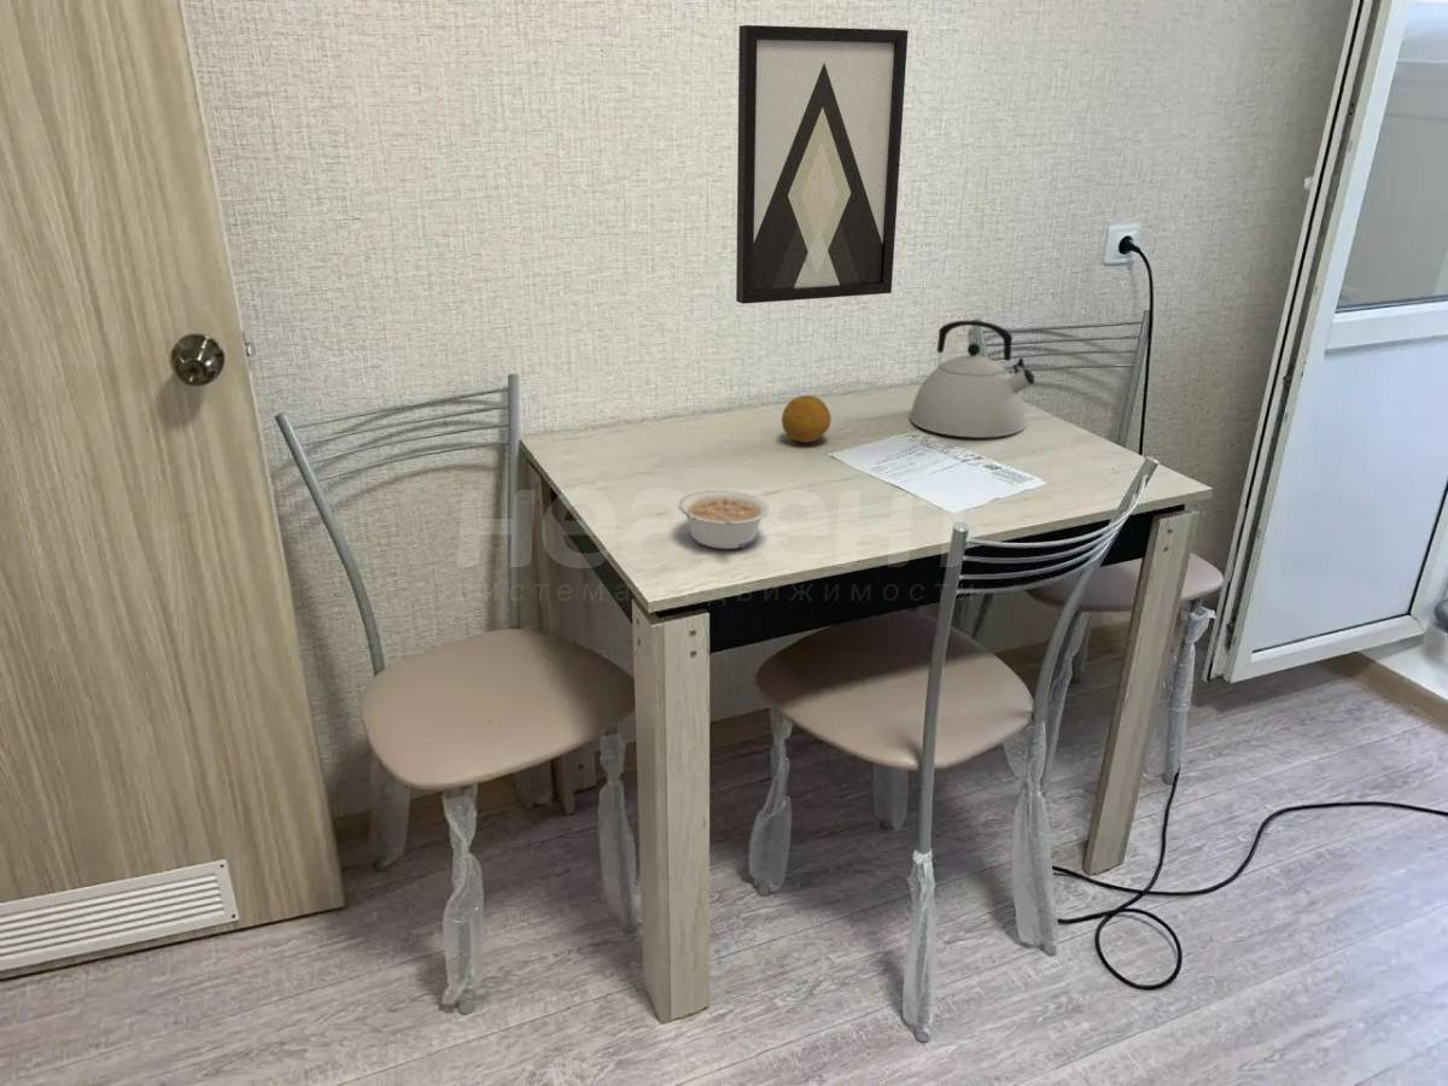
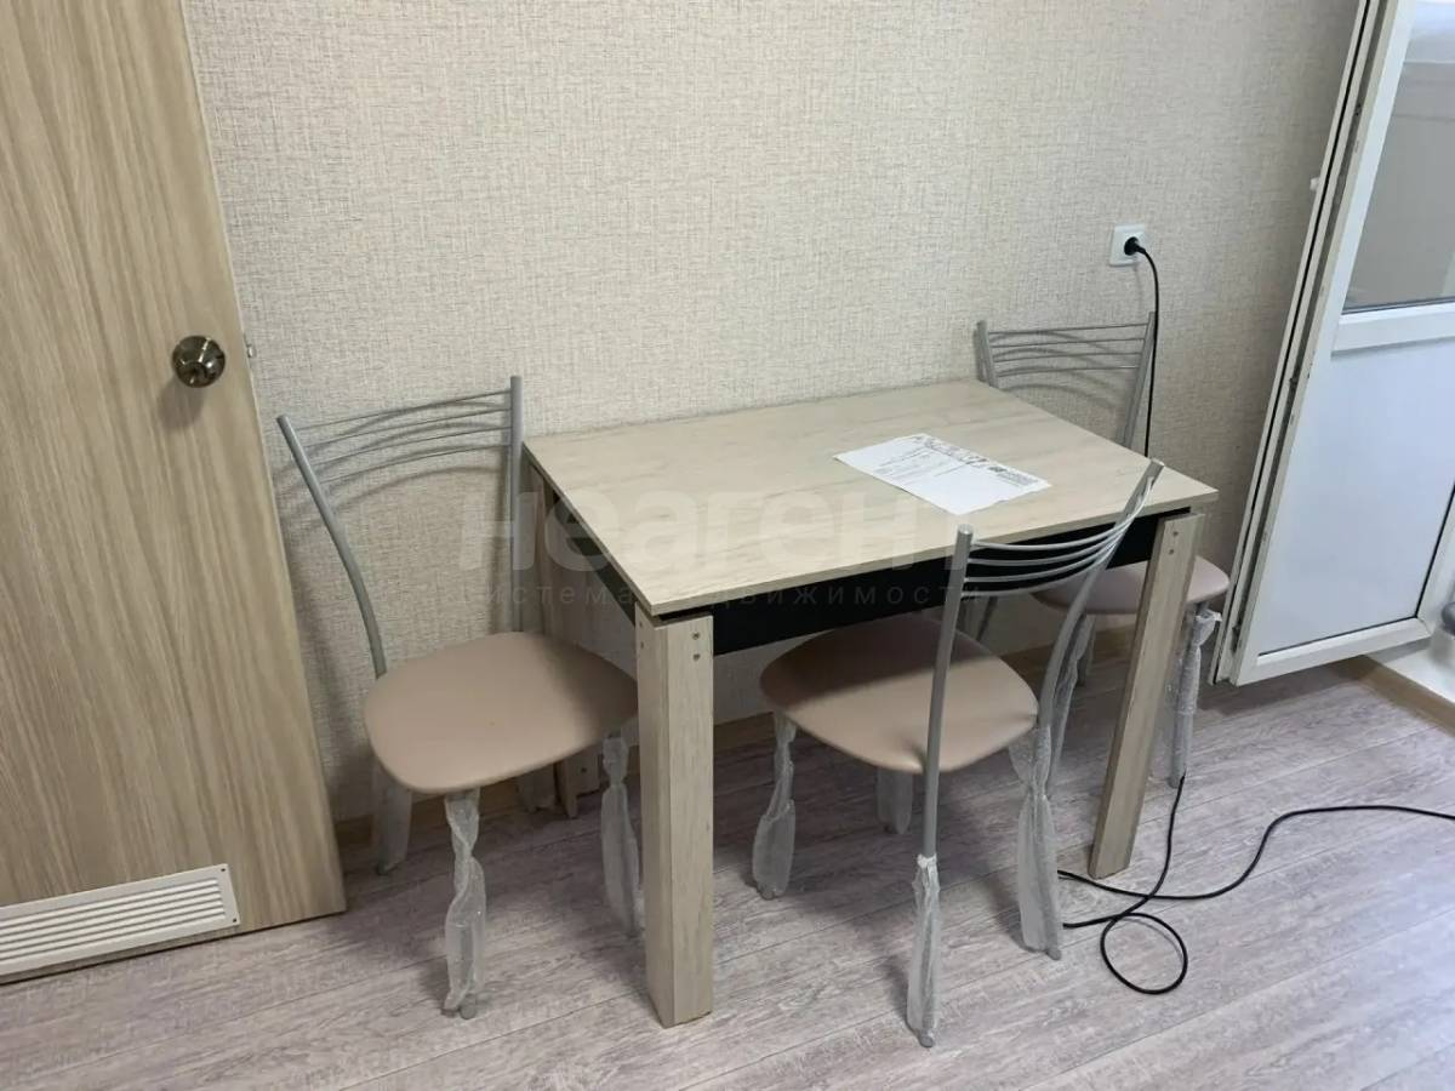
- wall art [735,24,910,305]
- legume [677,489,771,550]
- kettle [909,320,1035,438]
- fruit [781,395,833,444]
